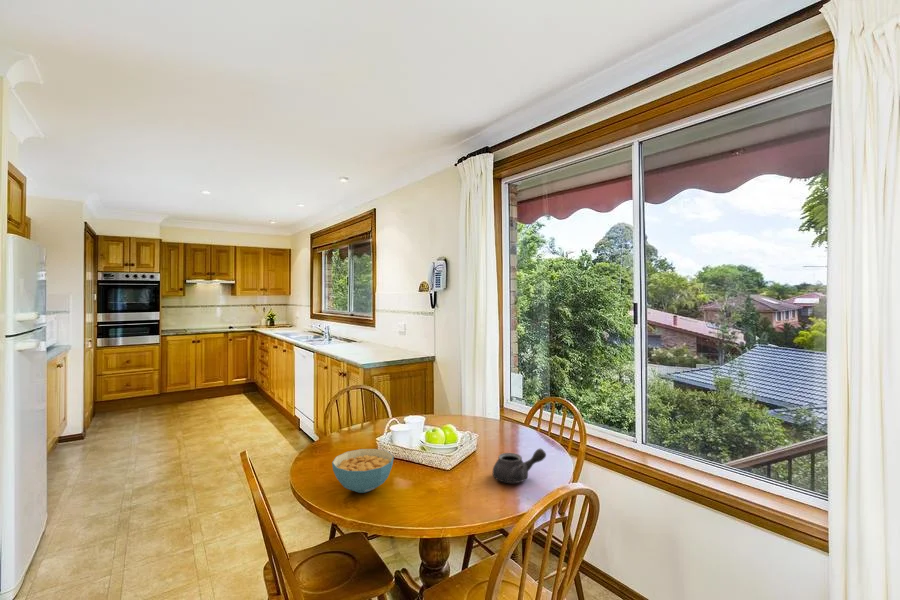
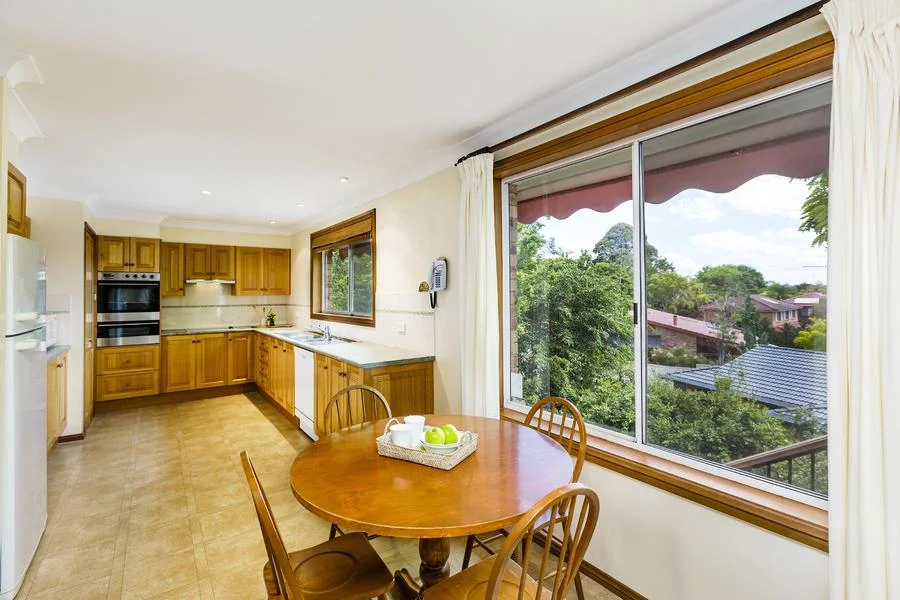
- cereal bowl [331,448,395,494]
- teapot [491,448,547,484]
